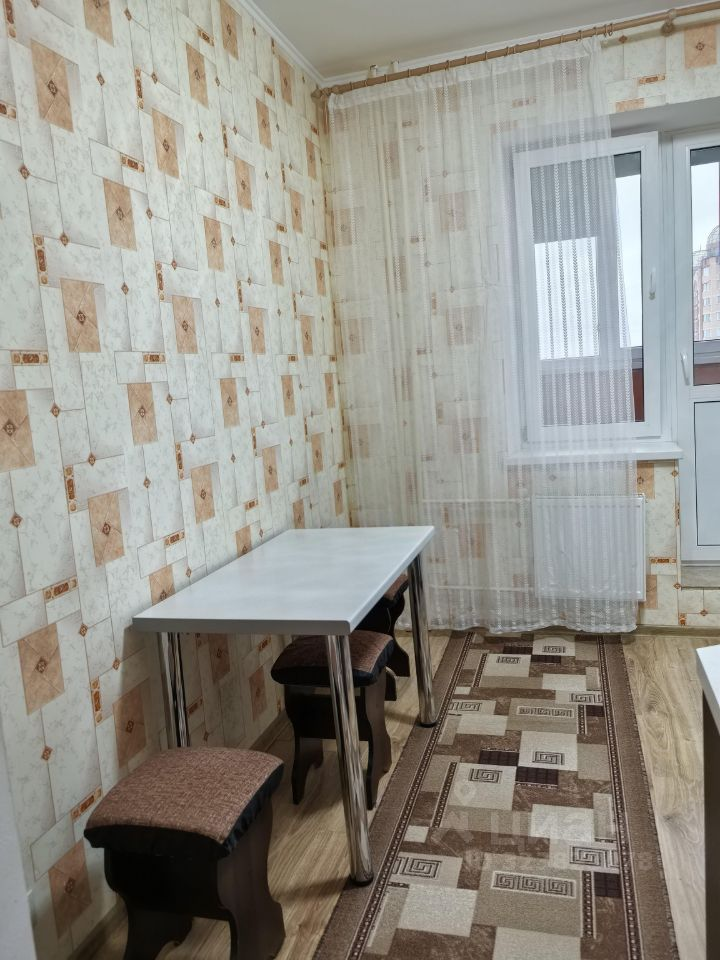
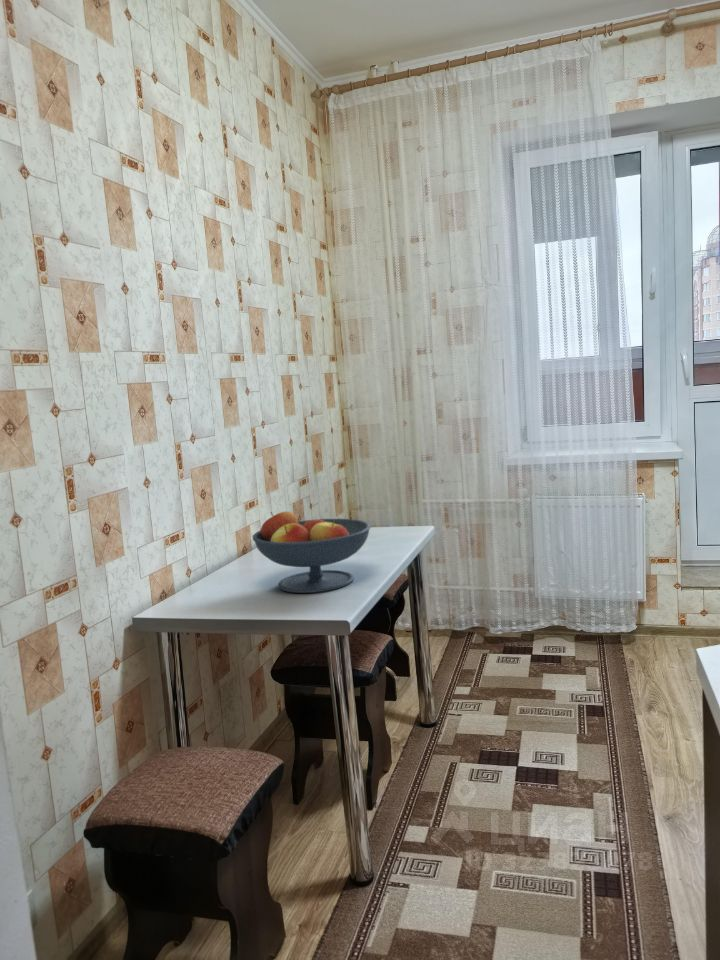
+ fruit bowl [252,510,372,594]
